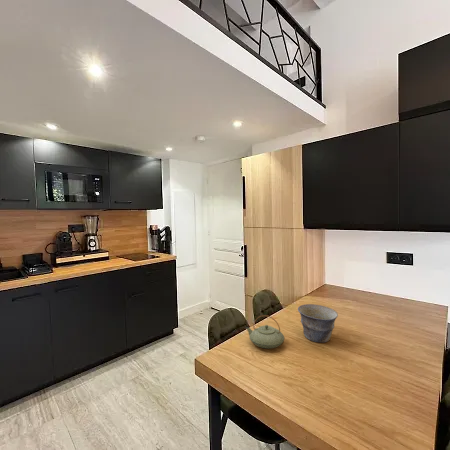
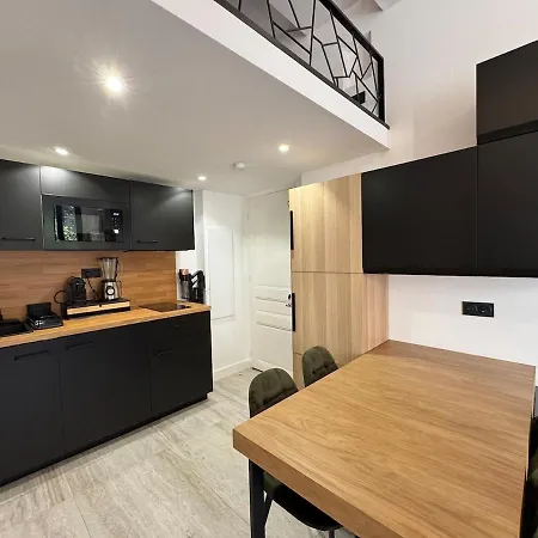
- bowl [297,303,339,344]
- teapot [245,314,285,350]
